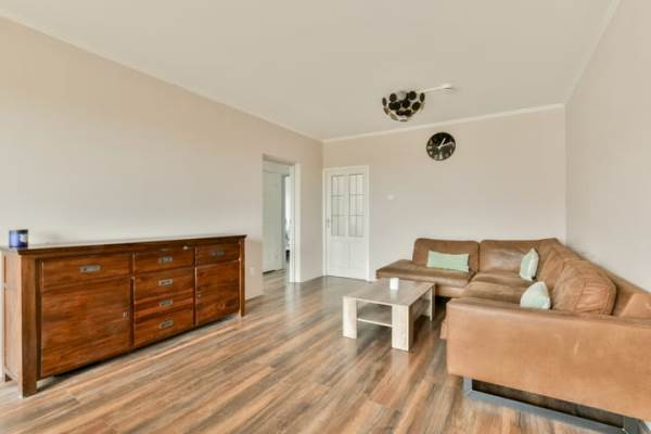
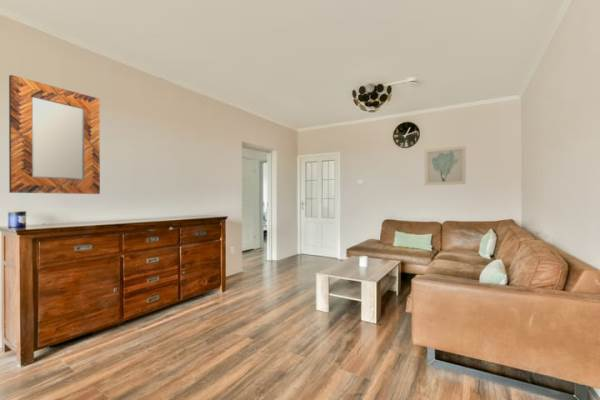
+ home mirror [8,74,101,195]
+ wall art [424,145,467,186]
